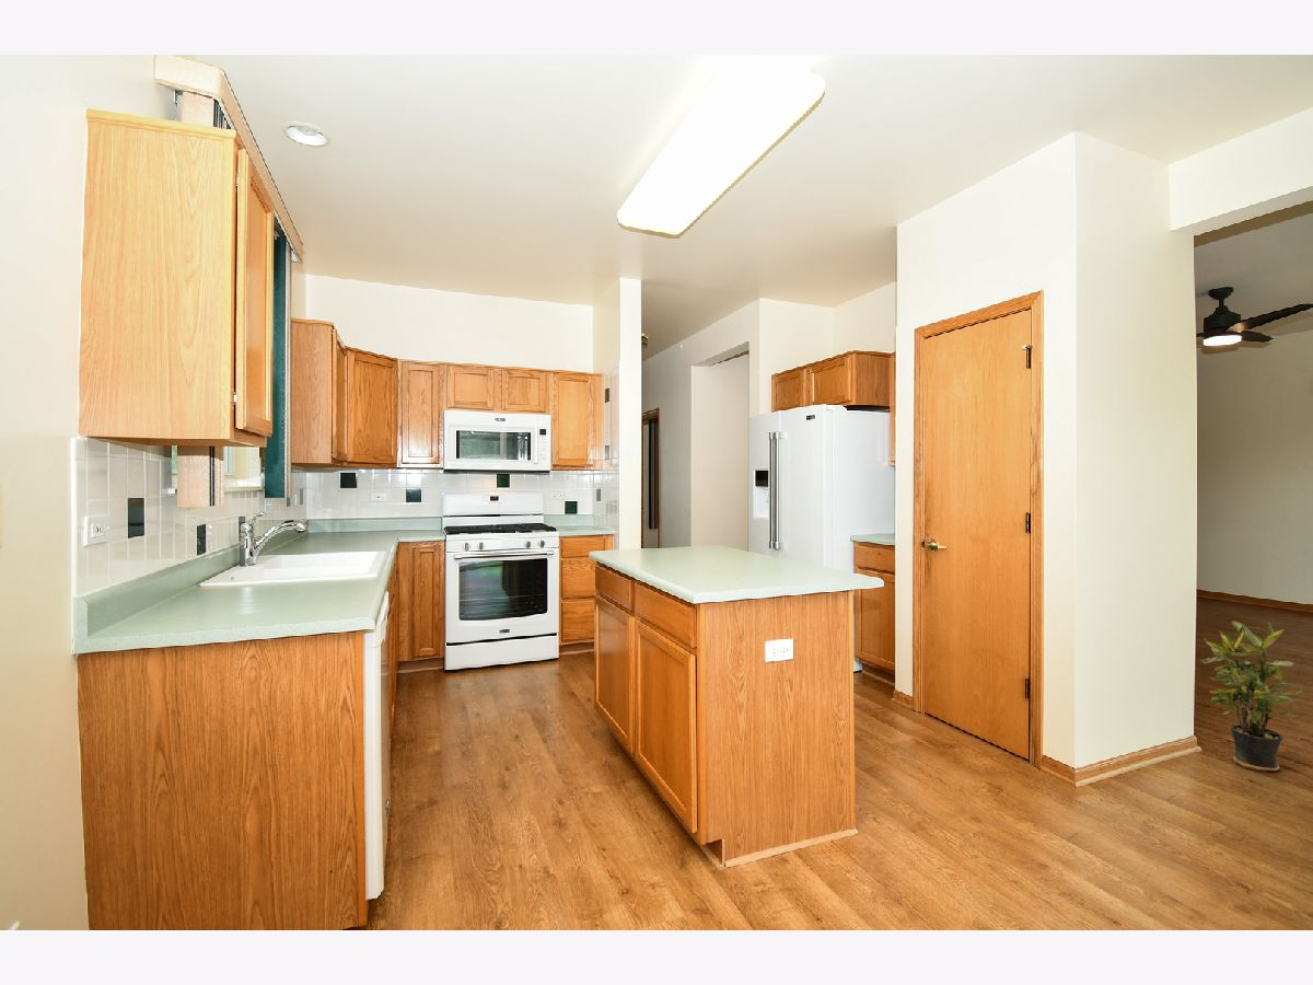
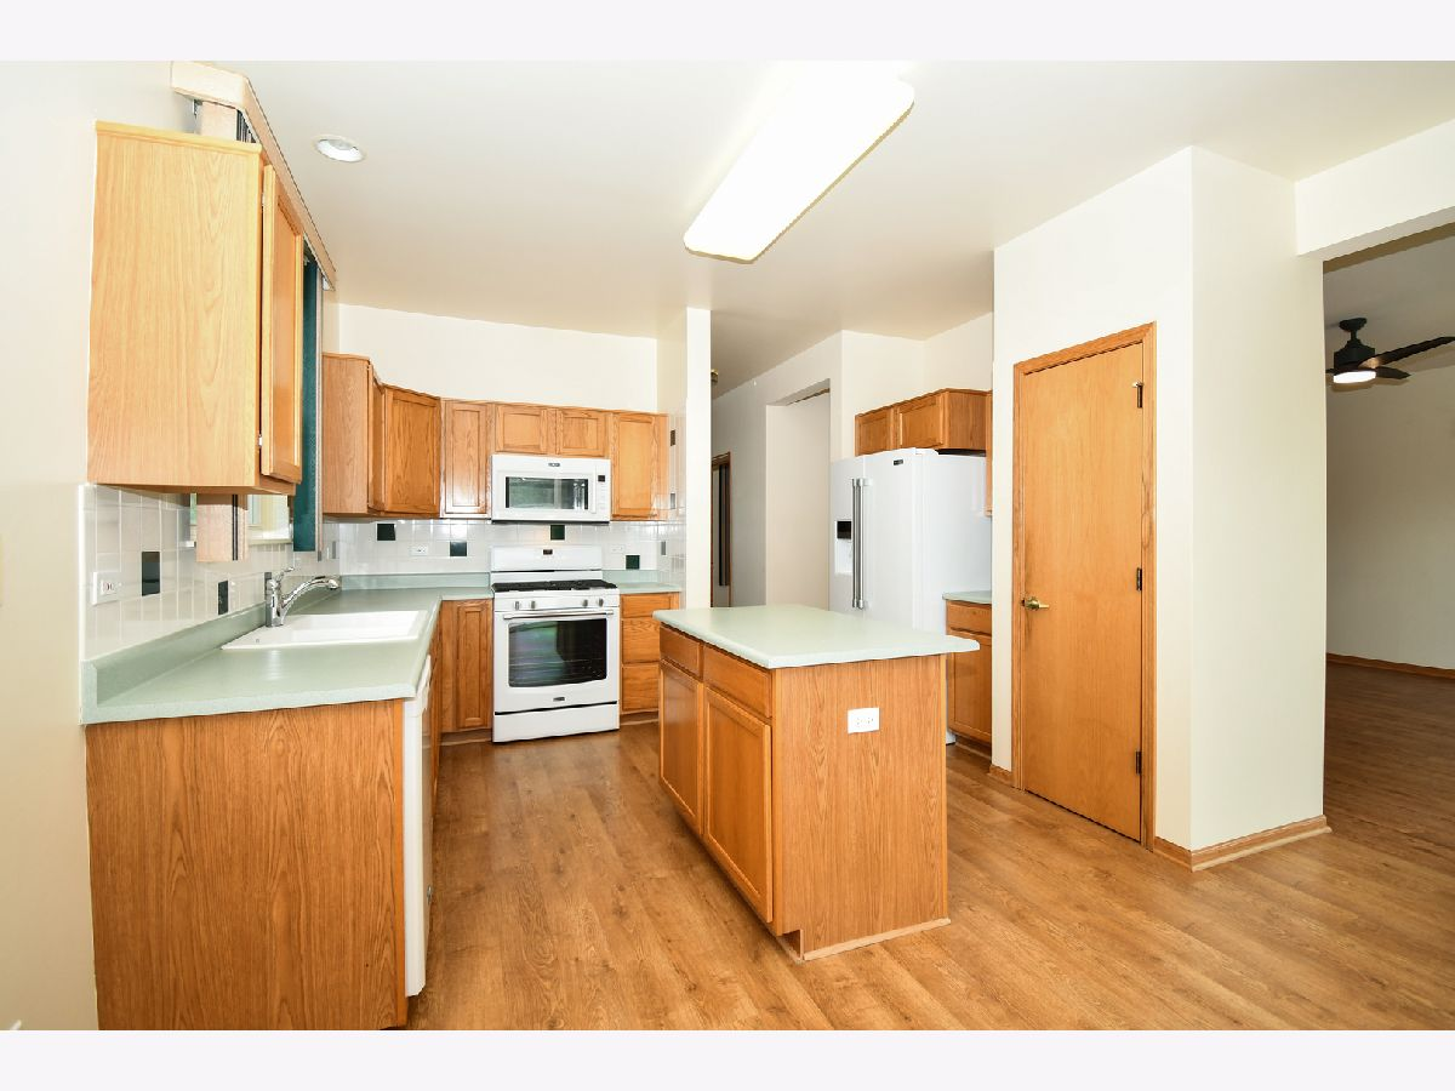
- potted plant [1199,619,1303,773]
